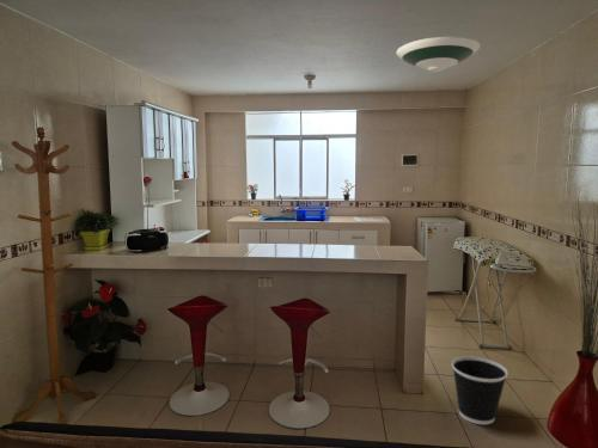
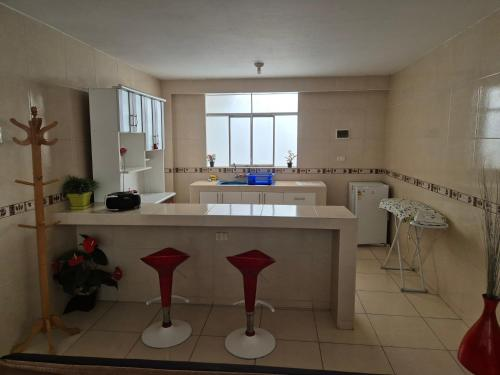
- wastebasket [451,356,508,425]
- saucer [395,36,481,73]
